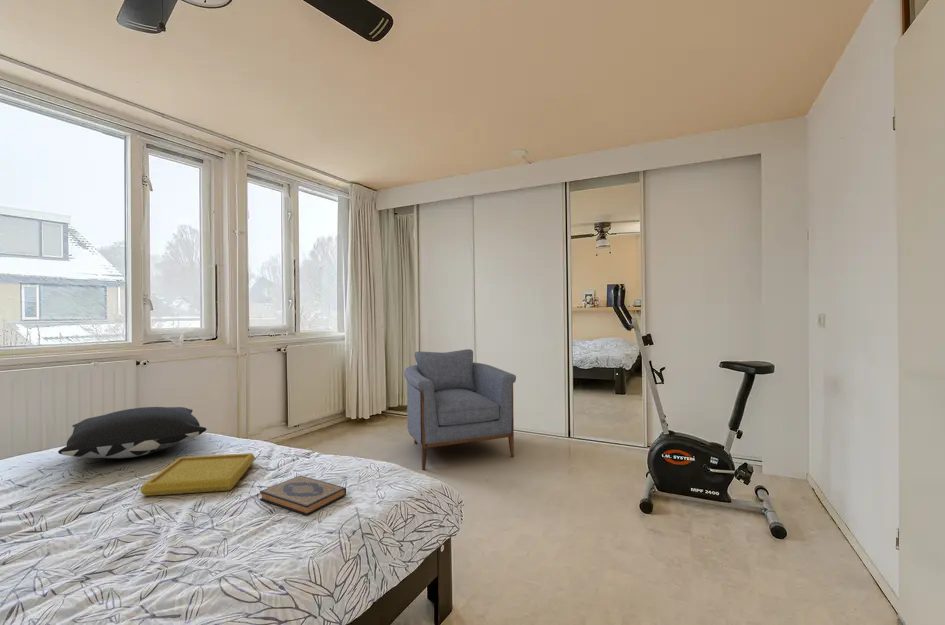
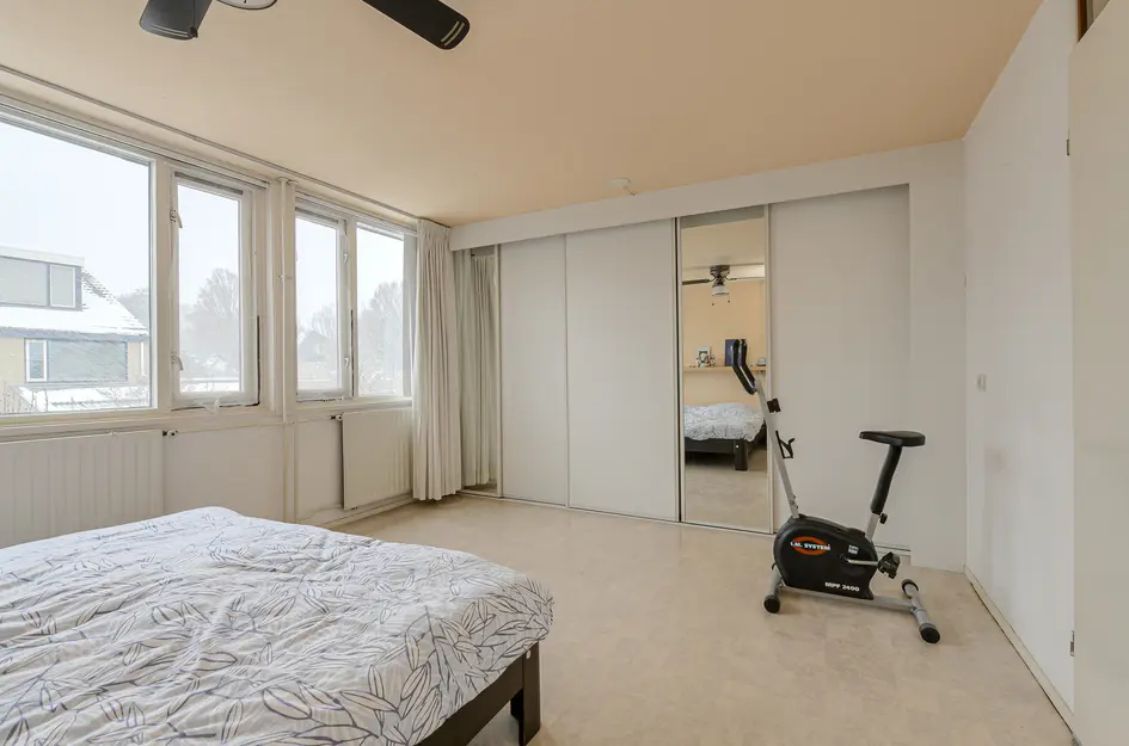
- serving tray [139,452,256,497]
- pillow [57,406,207,460]
- armchair [403,348,517,471]
- hardback book [259,475,347,516]
